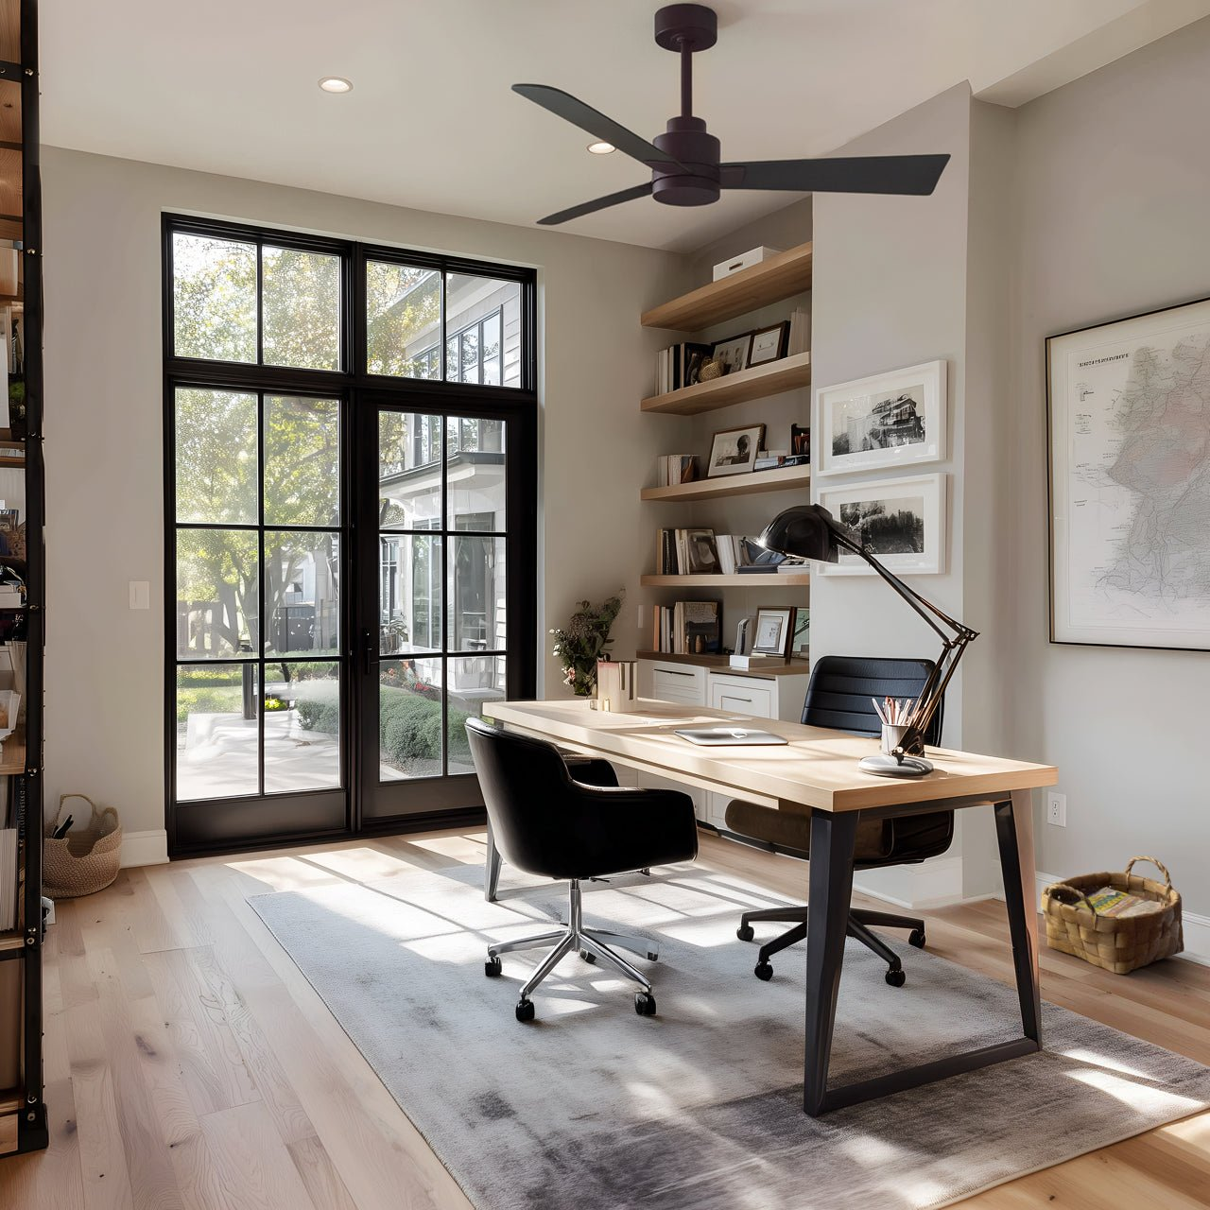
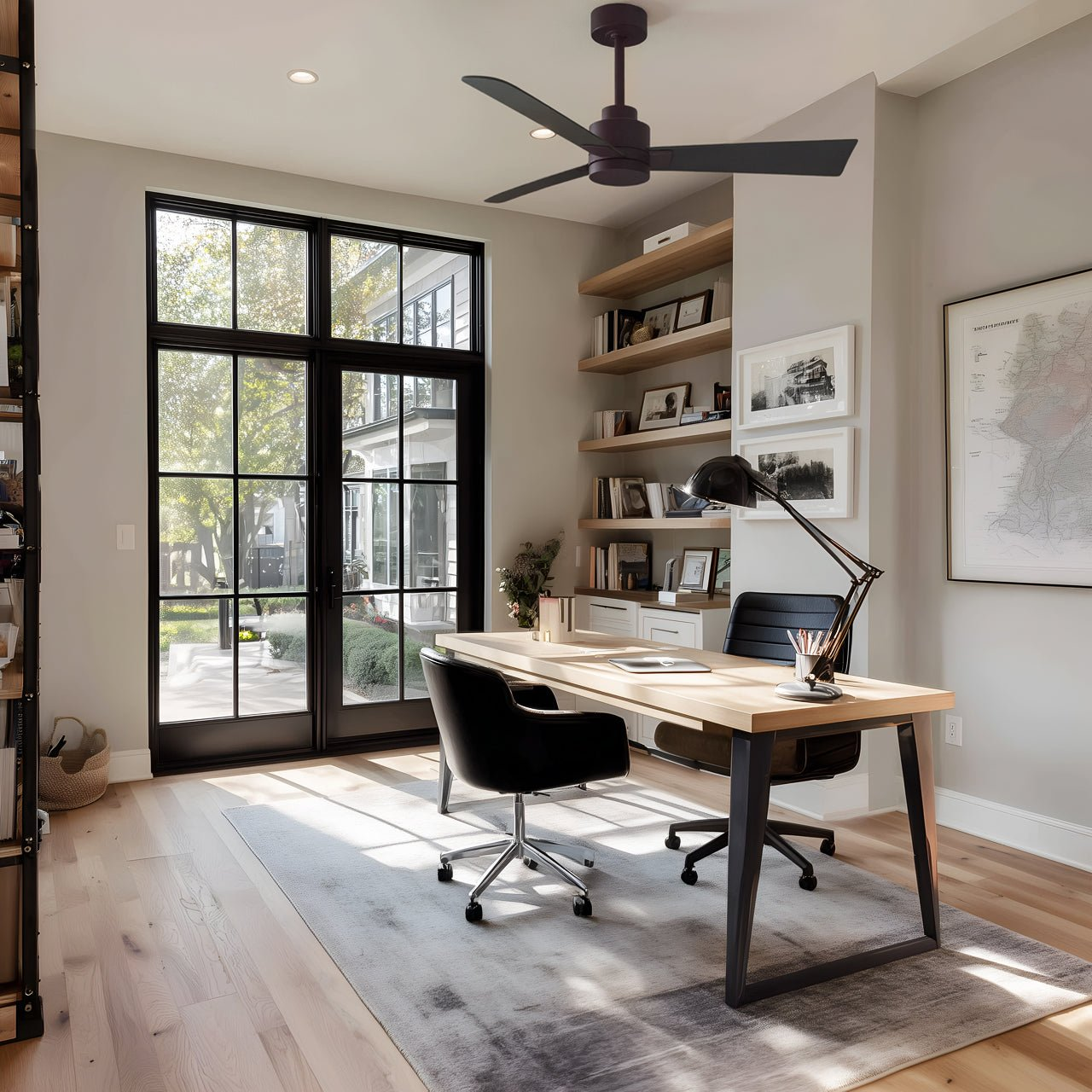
- woven basket [1039,855,1186,975]
